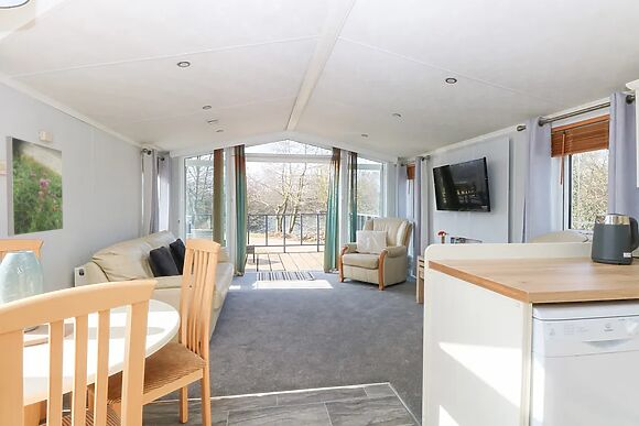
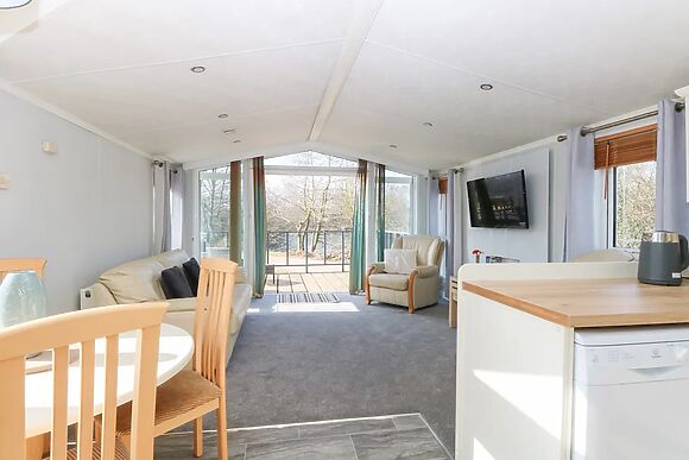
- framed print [4,135,64,237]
